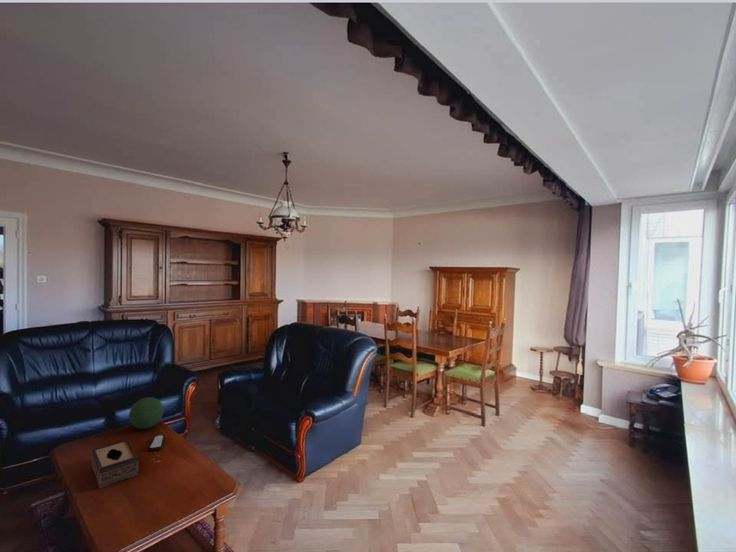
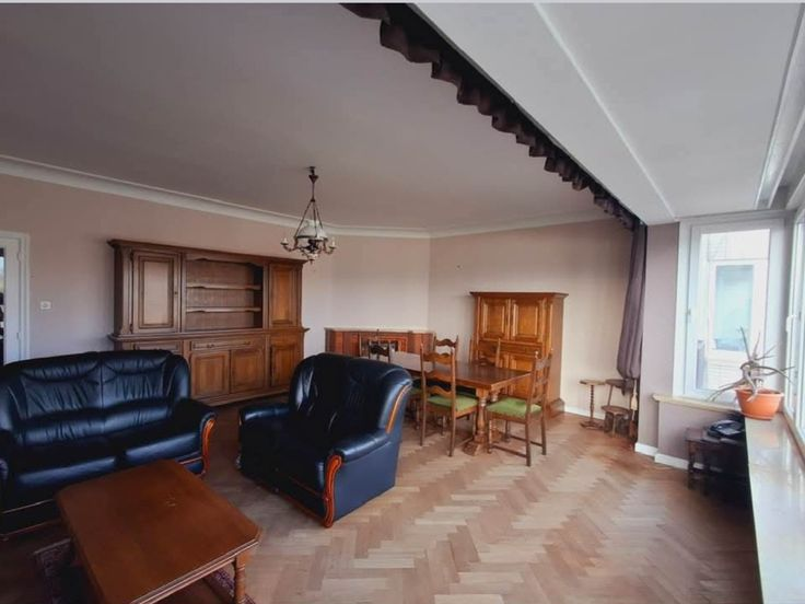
- tissue box [90,438,139,489]
- decorative orb [128,396,165,430]
- remote control [147,434,166,452]
